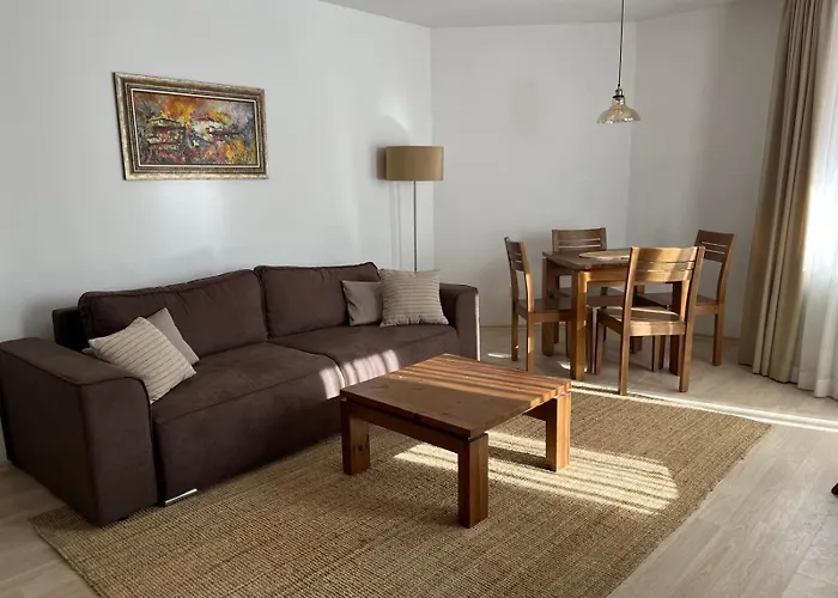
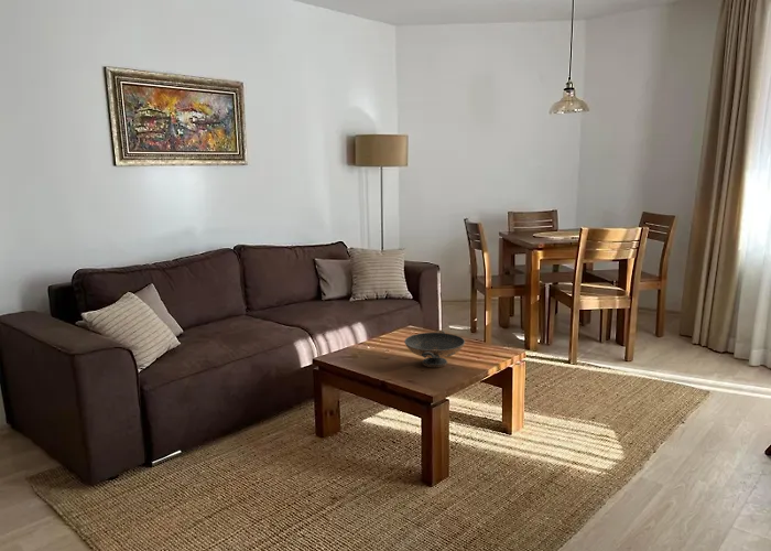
+ decorative bowl [403,329,466,368]
